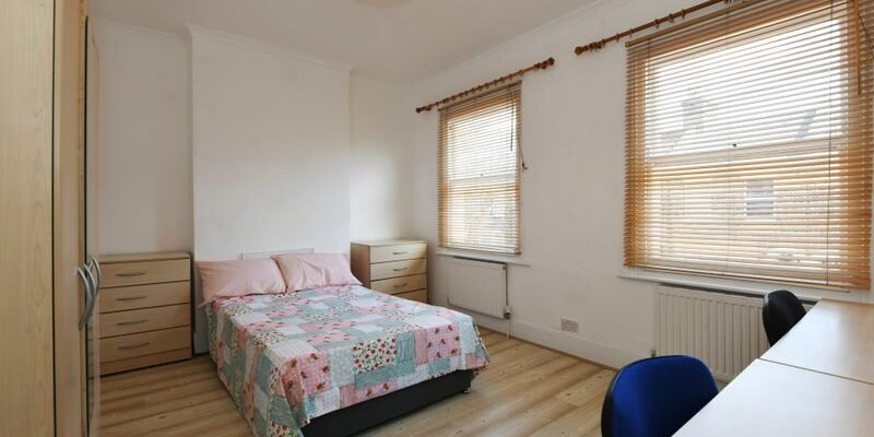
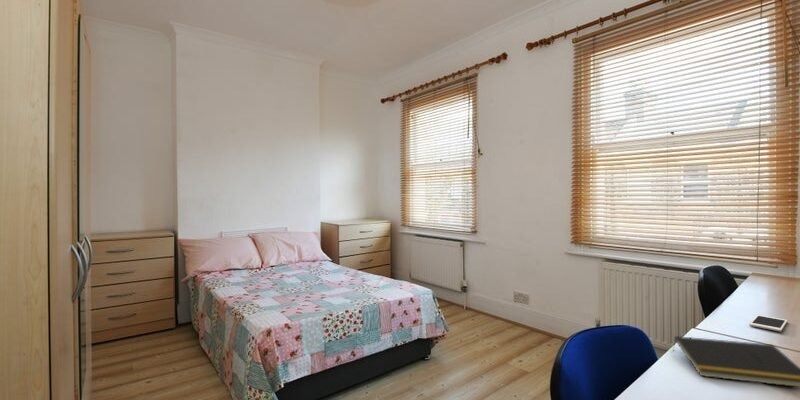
+ cell phone [748,314,788,332]
+ notepad [672,335,800,388]
